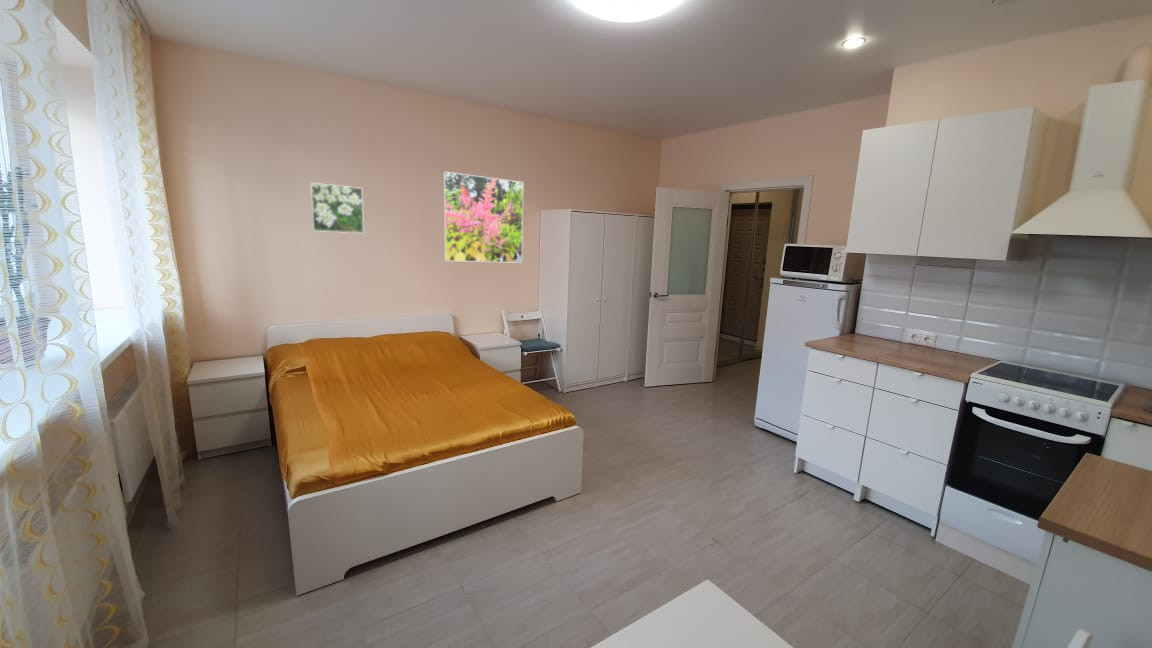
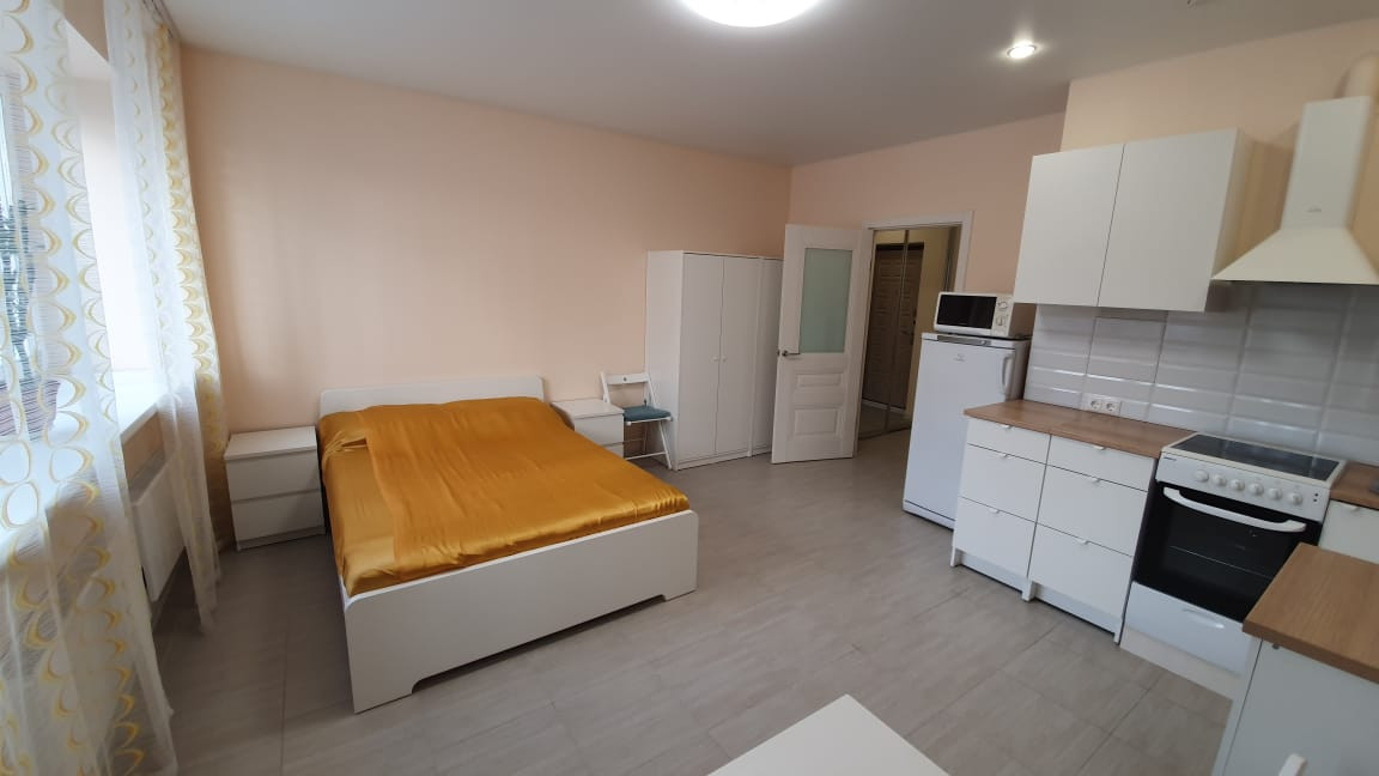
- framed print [309,182,365,234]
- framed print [442,171,524,264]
